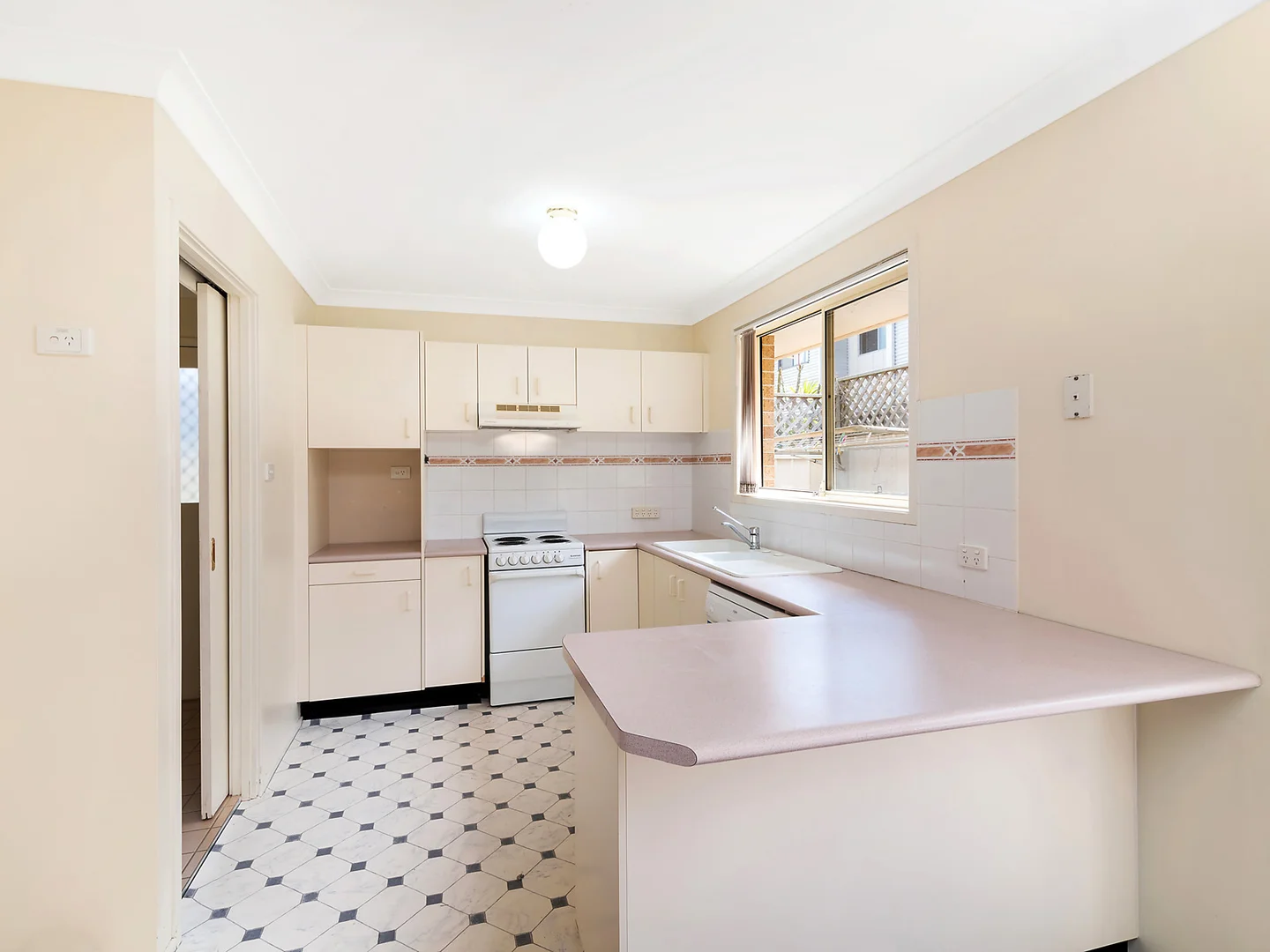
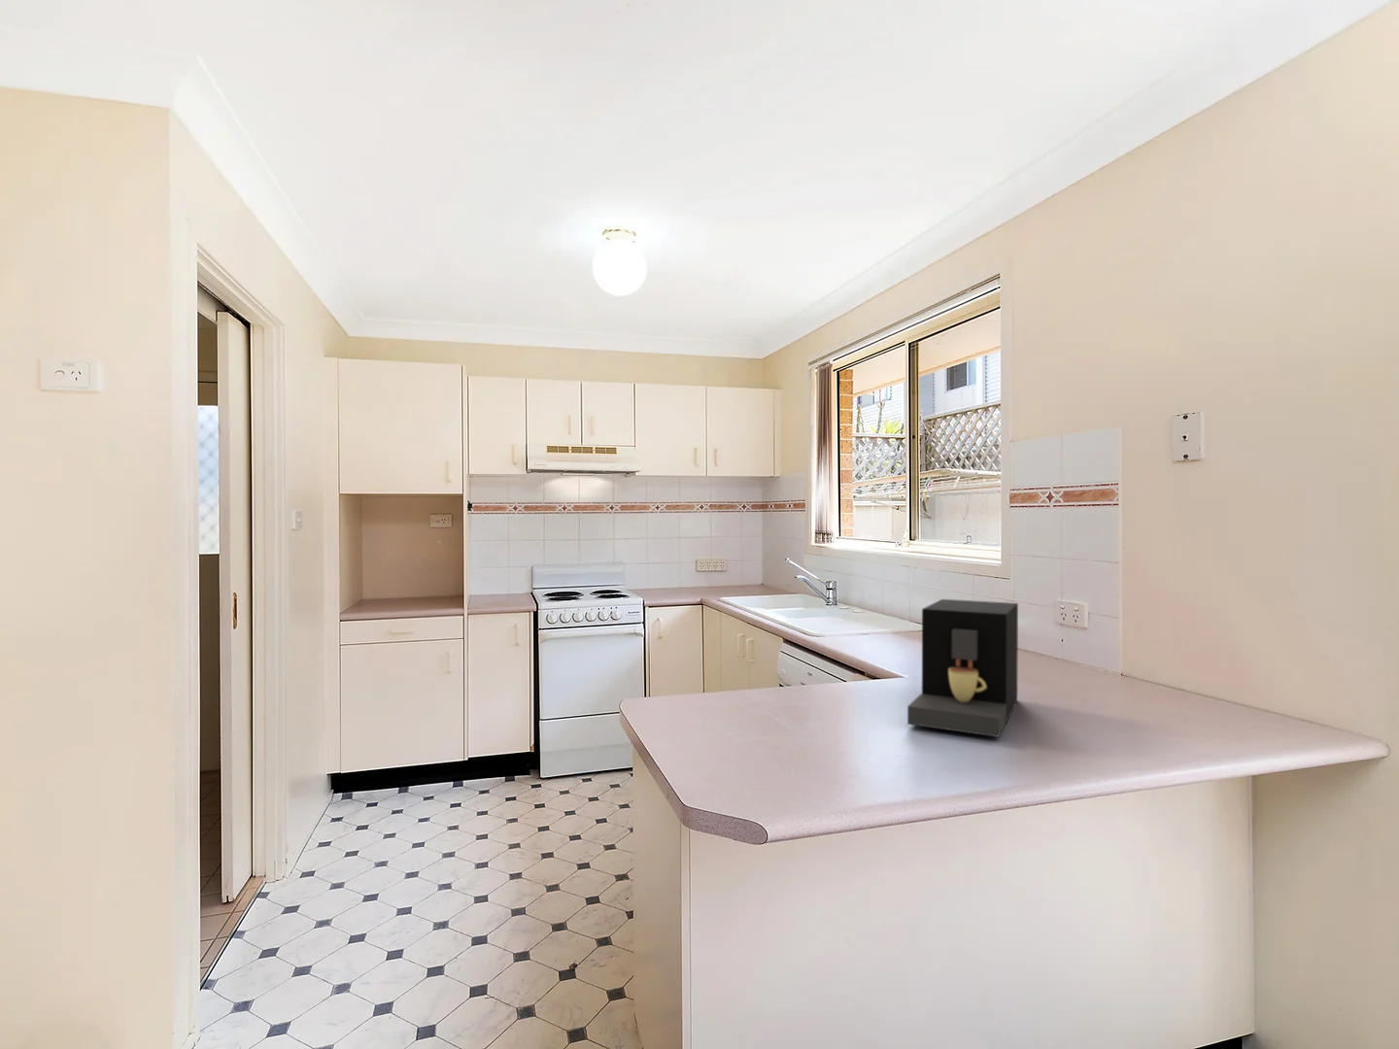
+ coffee maker [907,598,1019,738]
